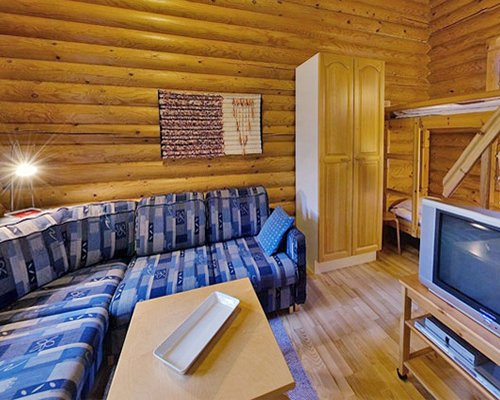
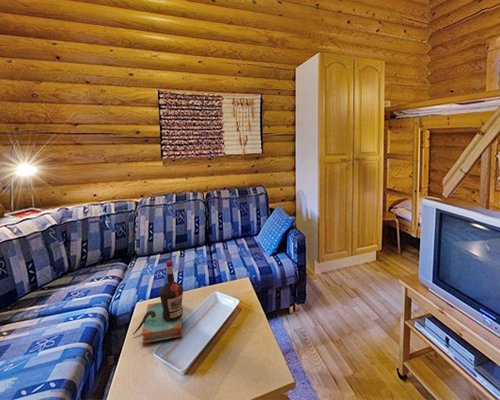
+ bottle [132,259,184,344]
